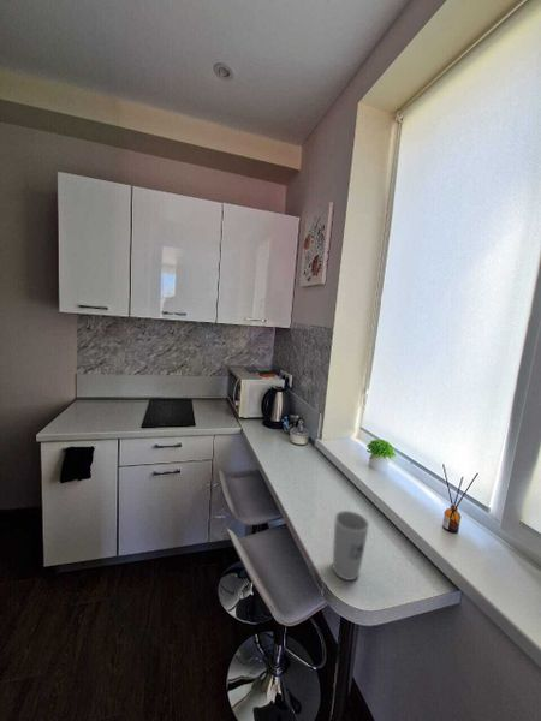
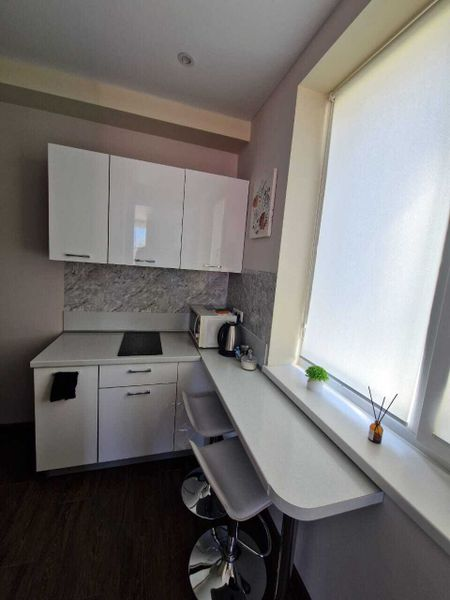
- cup [332,510,370,582]
